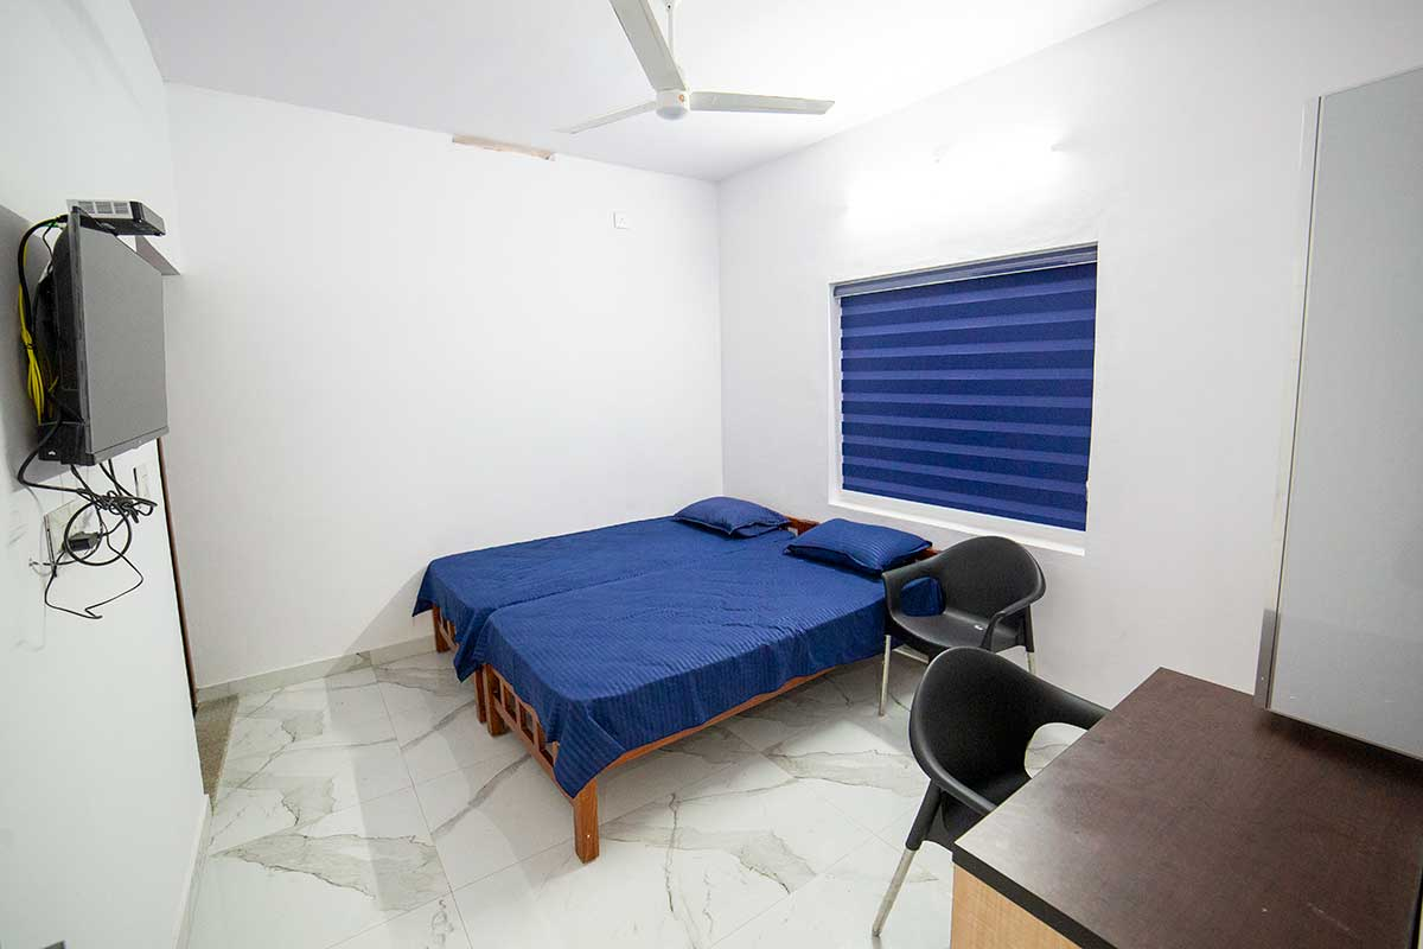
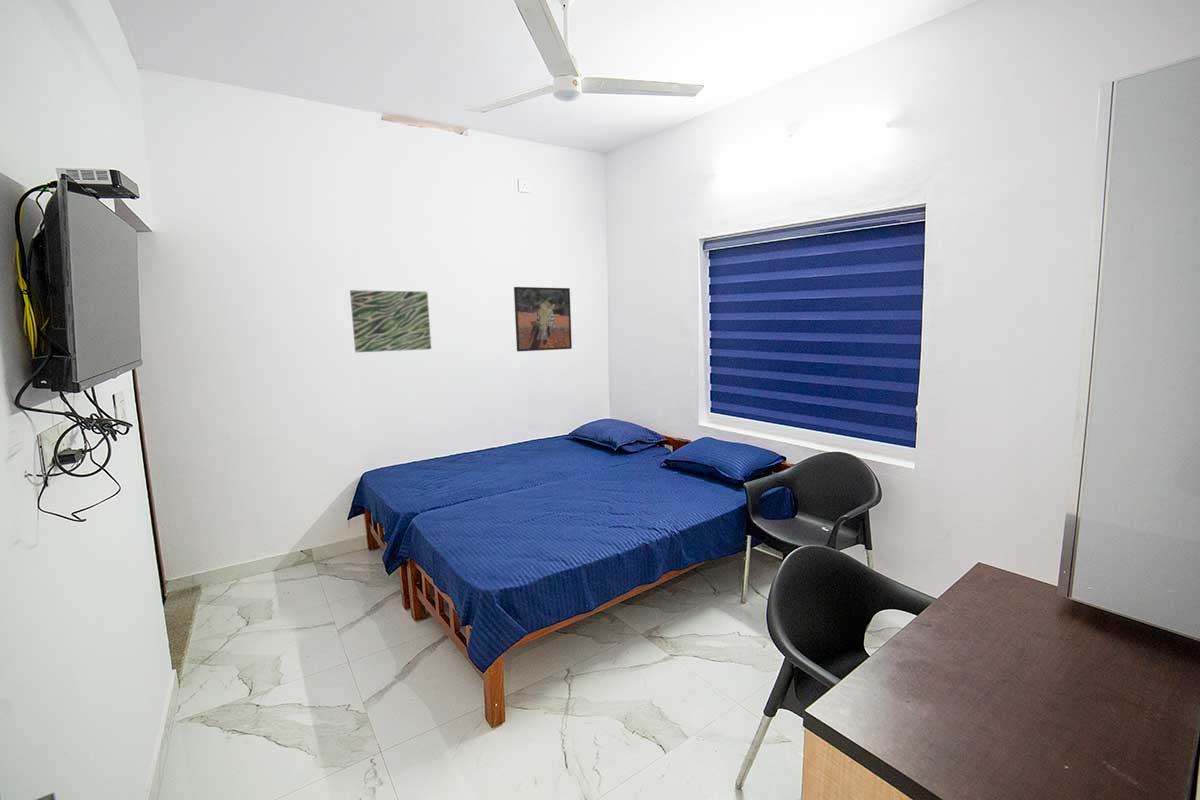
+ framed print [513,286,573,353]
+ wall art [349,289,432,353]
